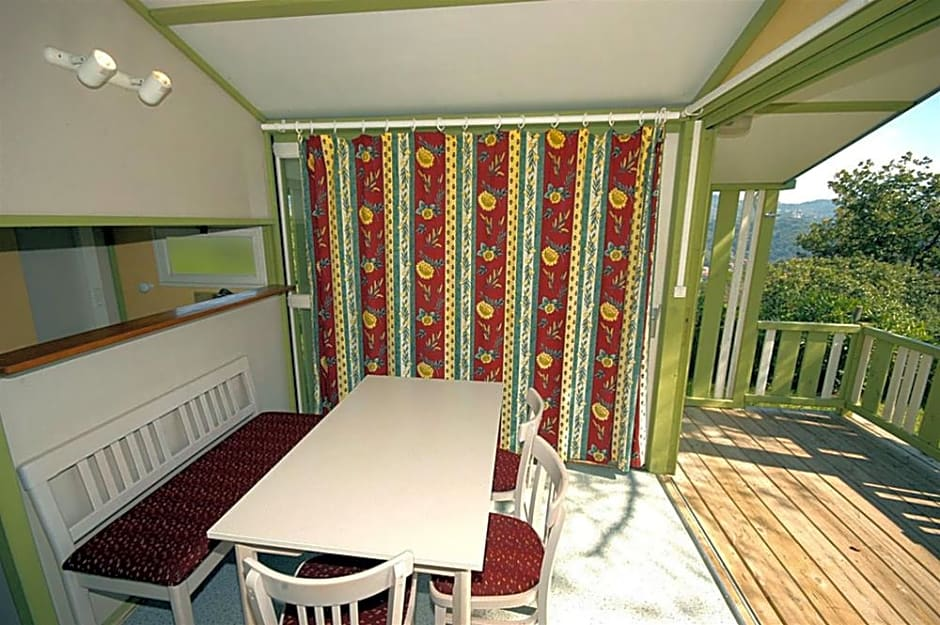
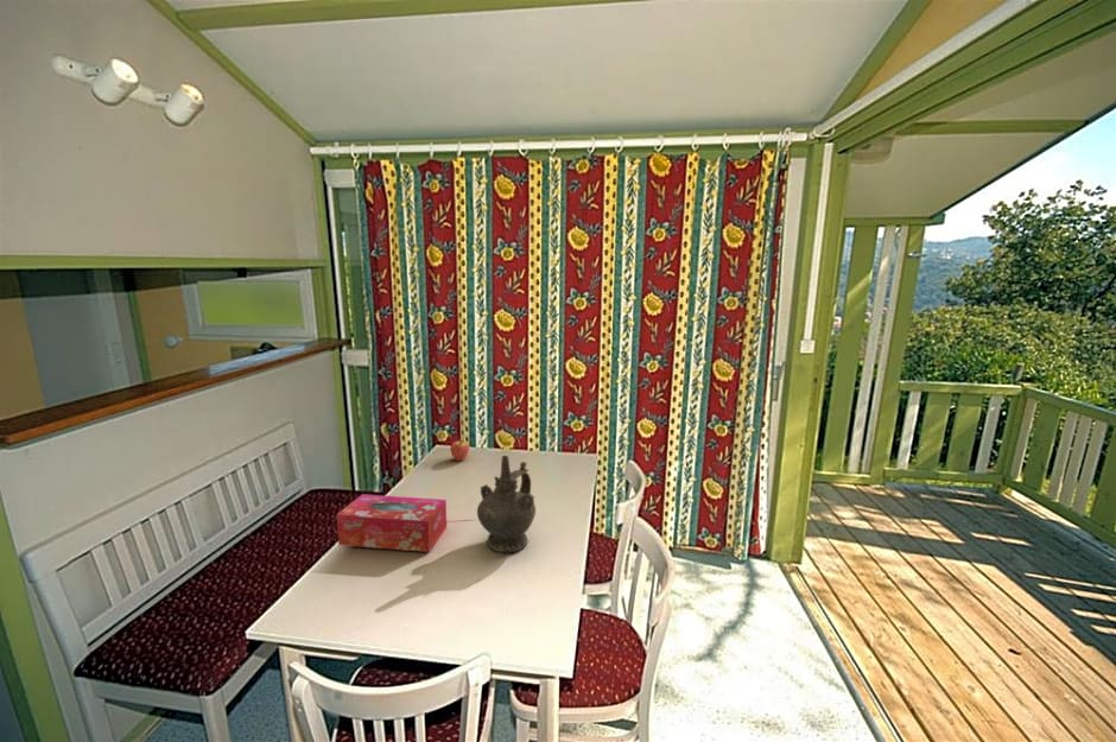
+ ceremonial vessel [476,455,537,553]
+ fruit [450,438,470,462]
+ tissue box [336,493,448,553]
